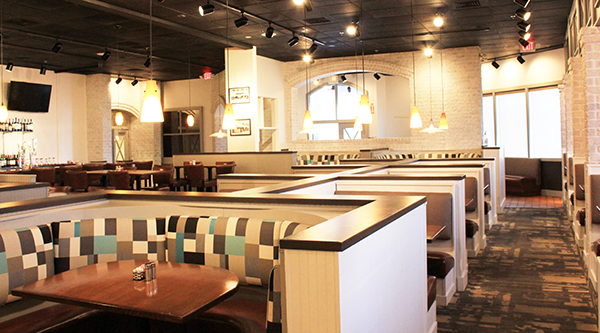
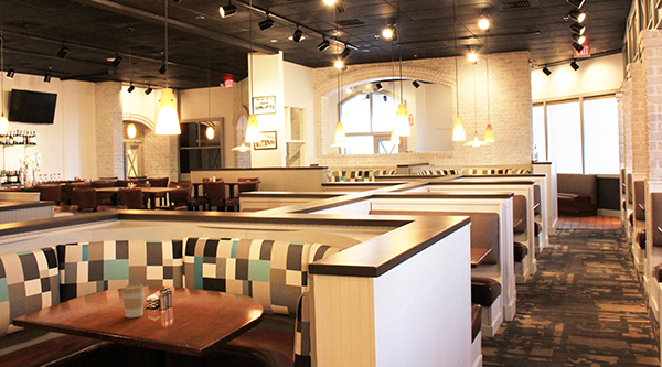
+ coffee cup [120,282,146,319]
